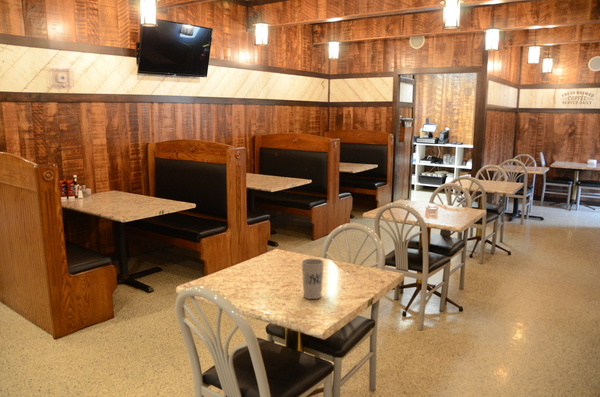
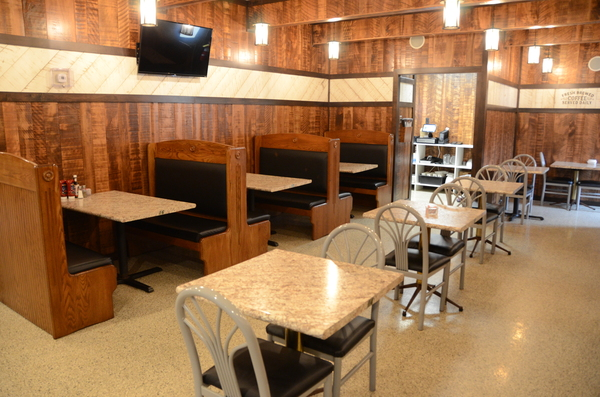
- cup [301,258,325,300]
